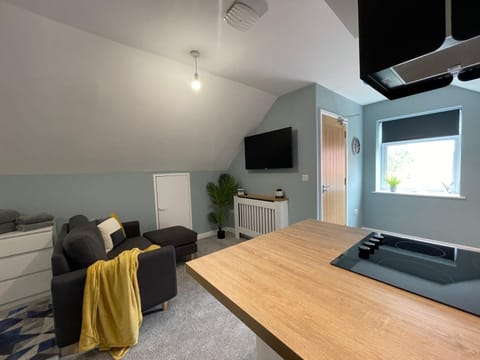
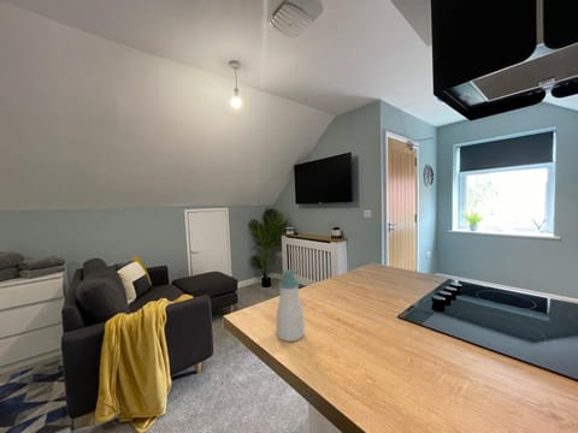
+ soap bottle [276,268,306,343]
